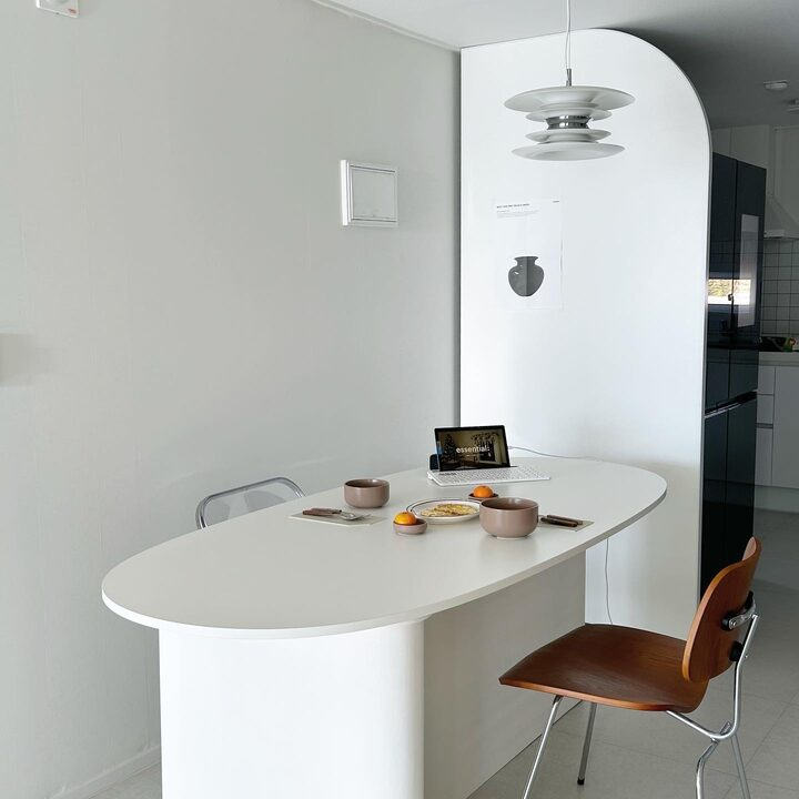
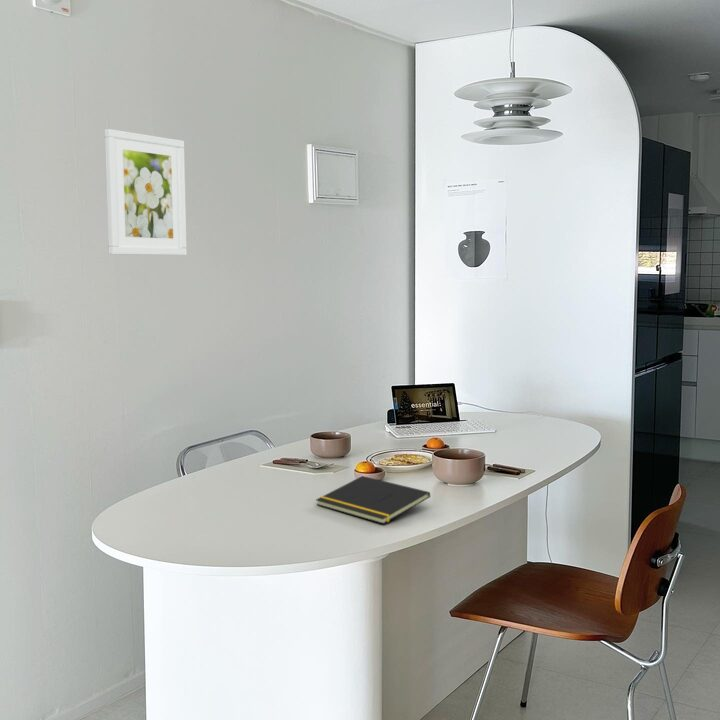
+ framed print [104,128,188,256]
+ notepad [315,475,431,525]
